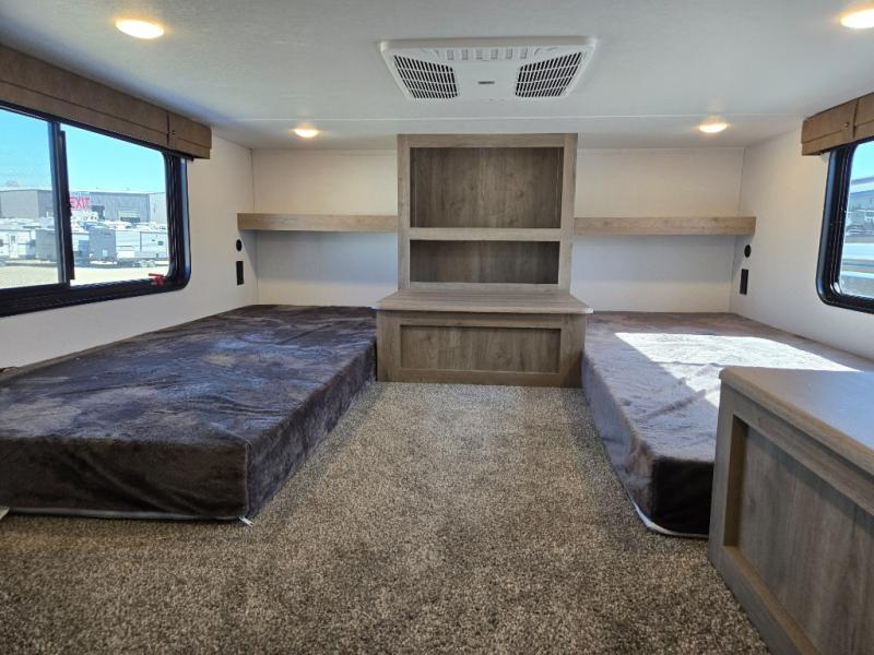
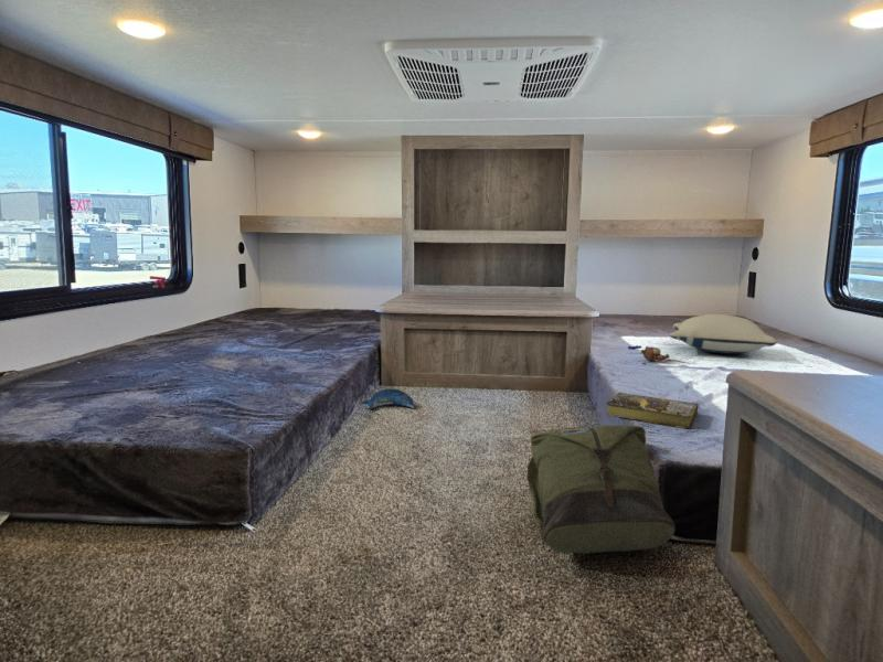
+ backpack [526,424,677,555]
+ pillow [669,313,778,355]
+ plush toy [361,387,416,410]
+ teddy bear [627,344,672,365]
+ book [605,392,699,430]
